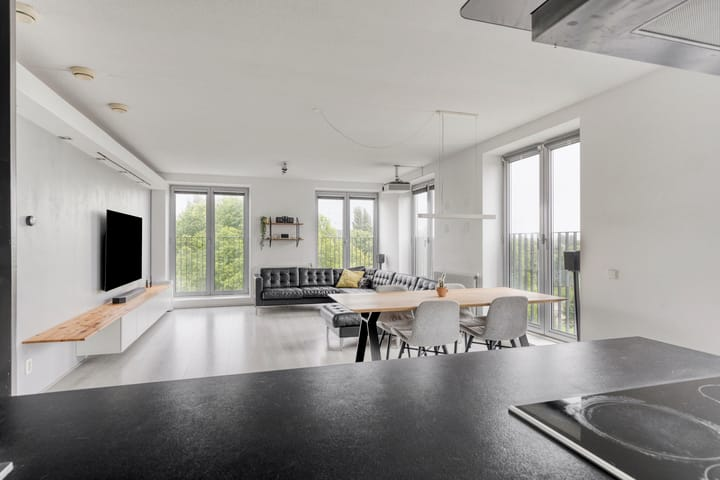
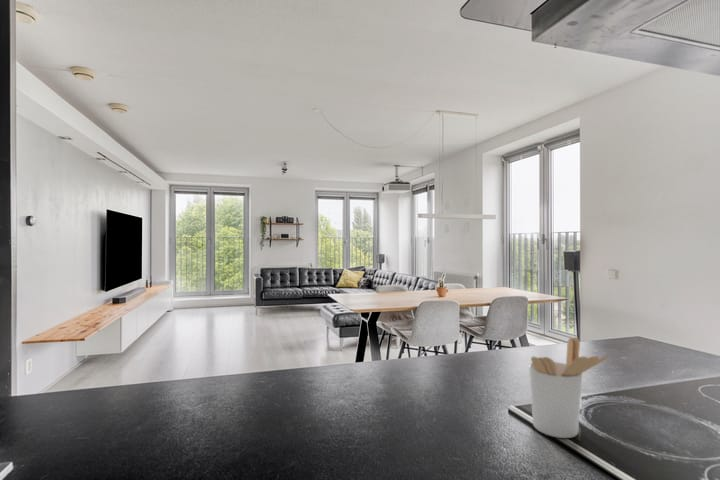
+ utensil holder [528,336,611,439]
